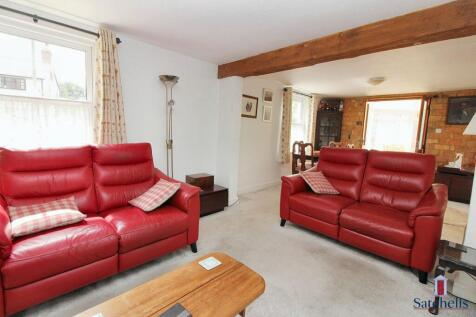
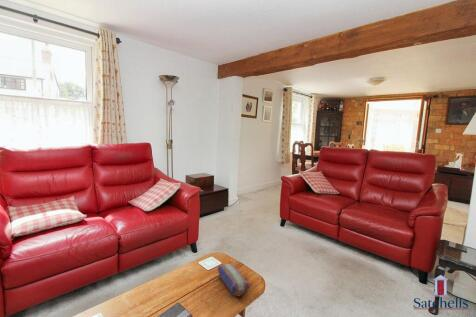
+ pencil case [217,263,250,298]
